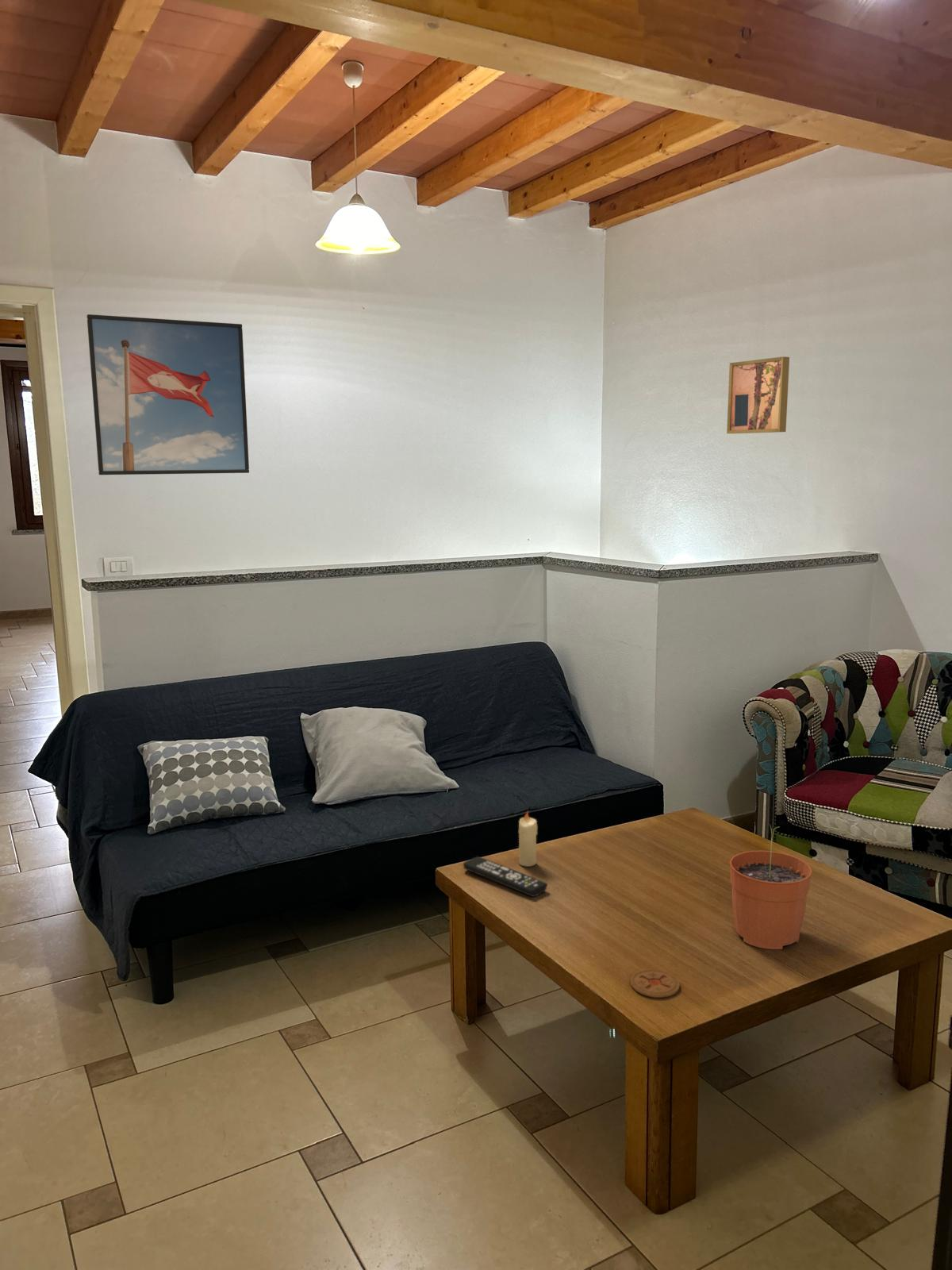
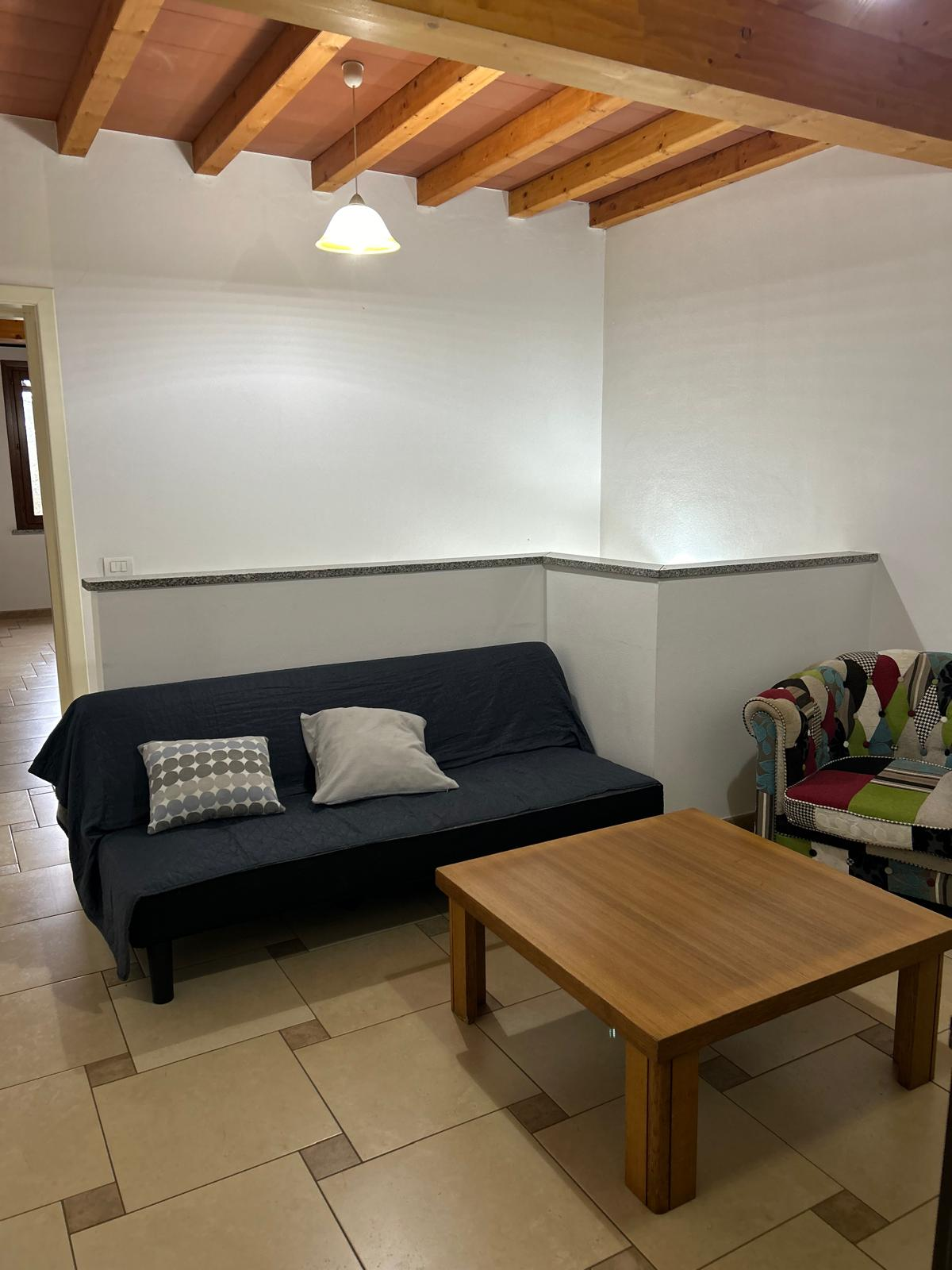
- candle [518,810,538,868]
- wall art [726,356,790,434]
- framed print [86,314,250,475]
- remote control [463,856,548,897]
- coaster [630,968,681,999]
- plant pot [729,824,812,950]
